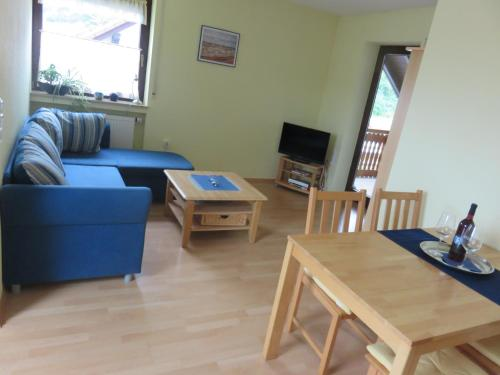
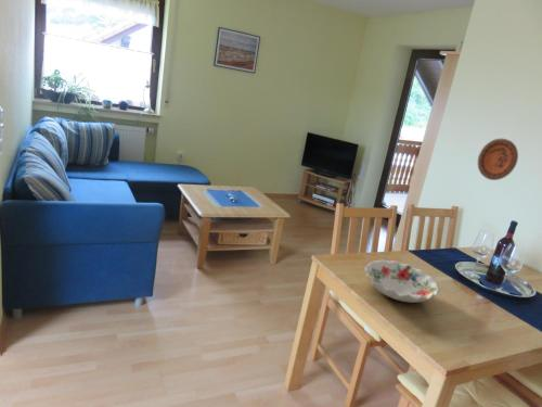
+ decorative bowl [363,258,440,304]
+ decorative plate [477,138,519,181]
